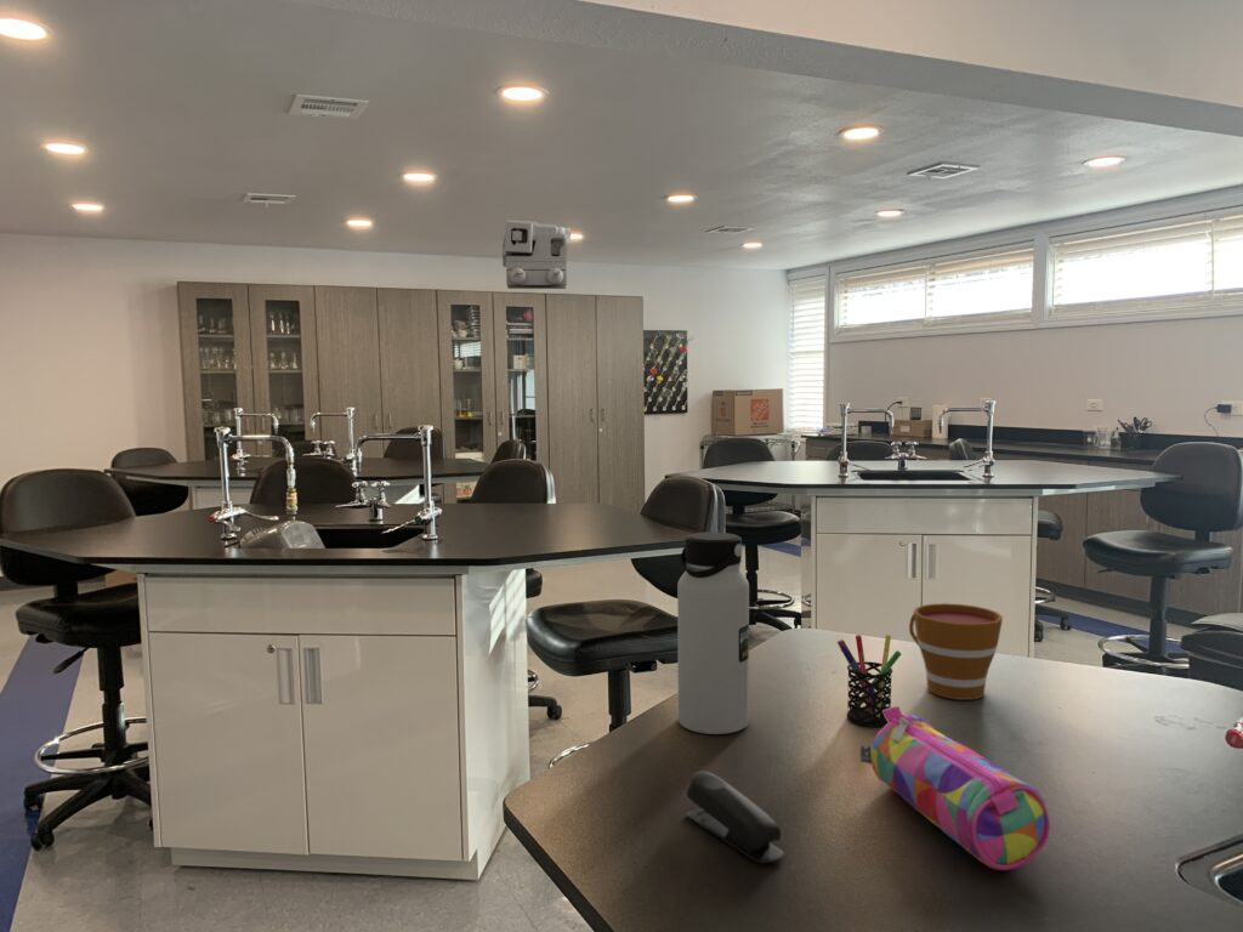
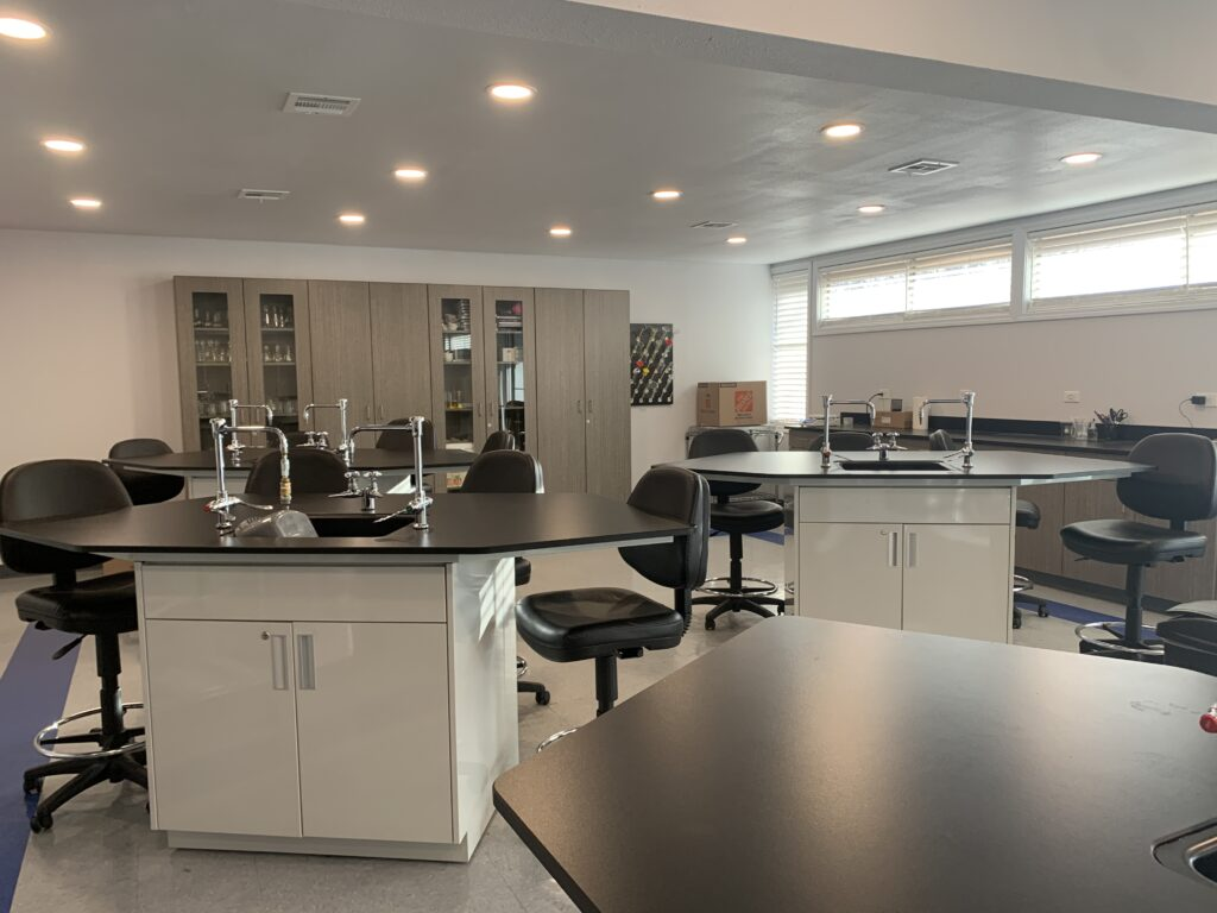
- total station [501,218,572,290]
- pencil case [859,705,1051,871]
- cup [908,602,1004,701]
- stapler [685,769,785,864]
- pen holder [836,633,902,728]
- water bottle [676,532,750,735]
